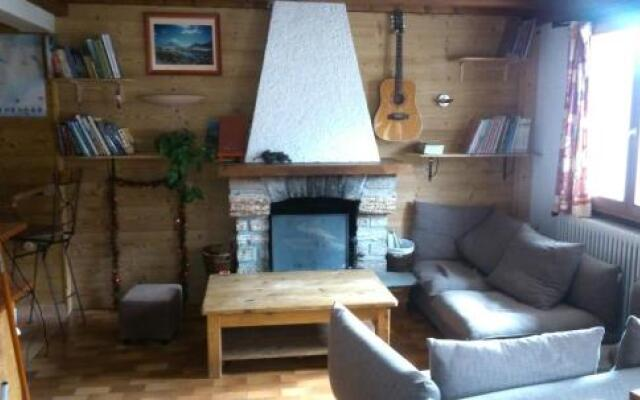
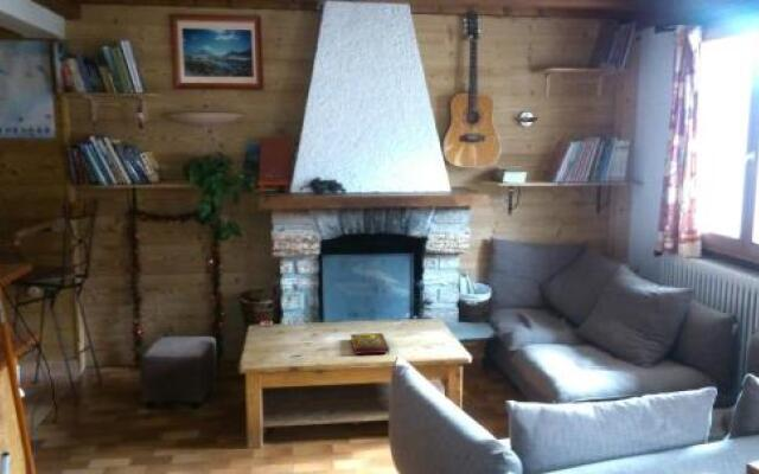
+ book [349,332,391,356]
